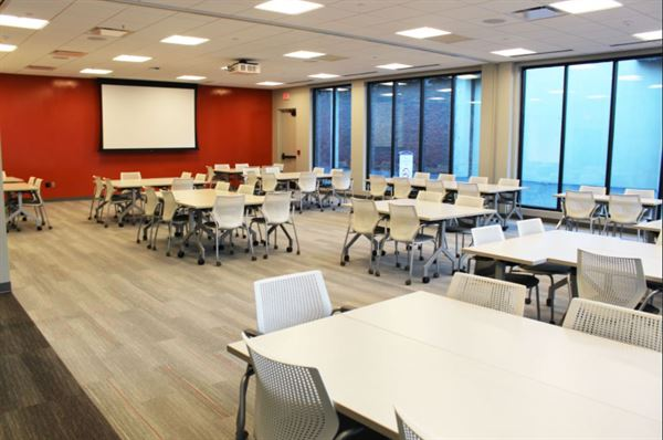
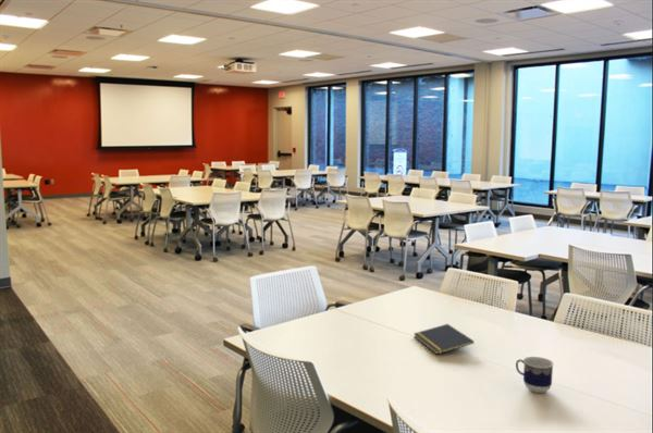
+ notepad [412,323,475,356]
+ cup [515,356,555,394]
